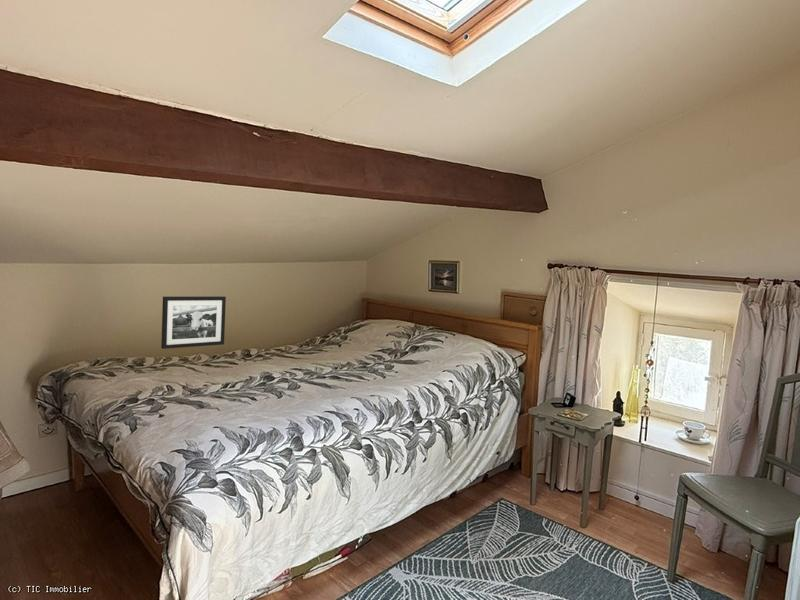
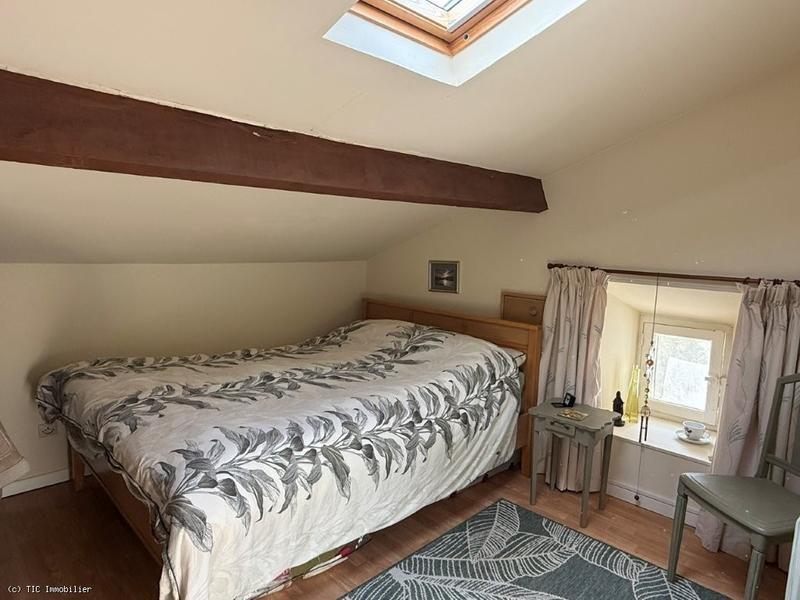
- picture frame [160,296,227,350]
